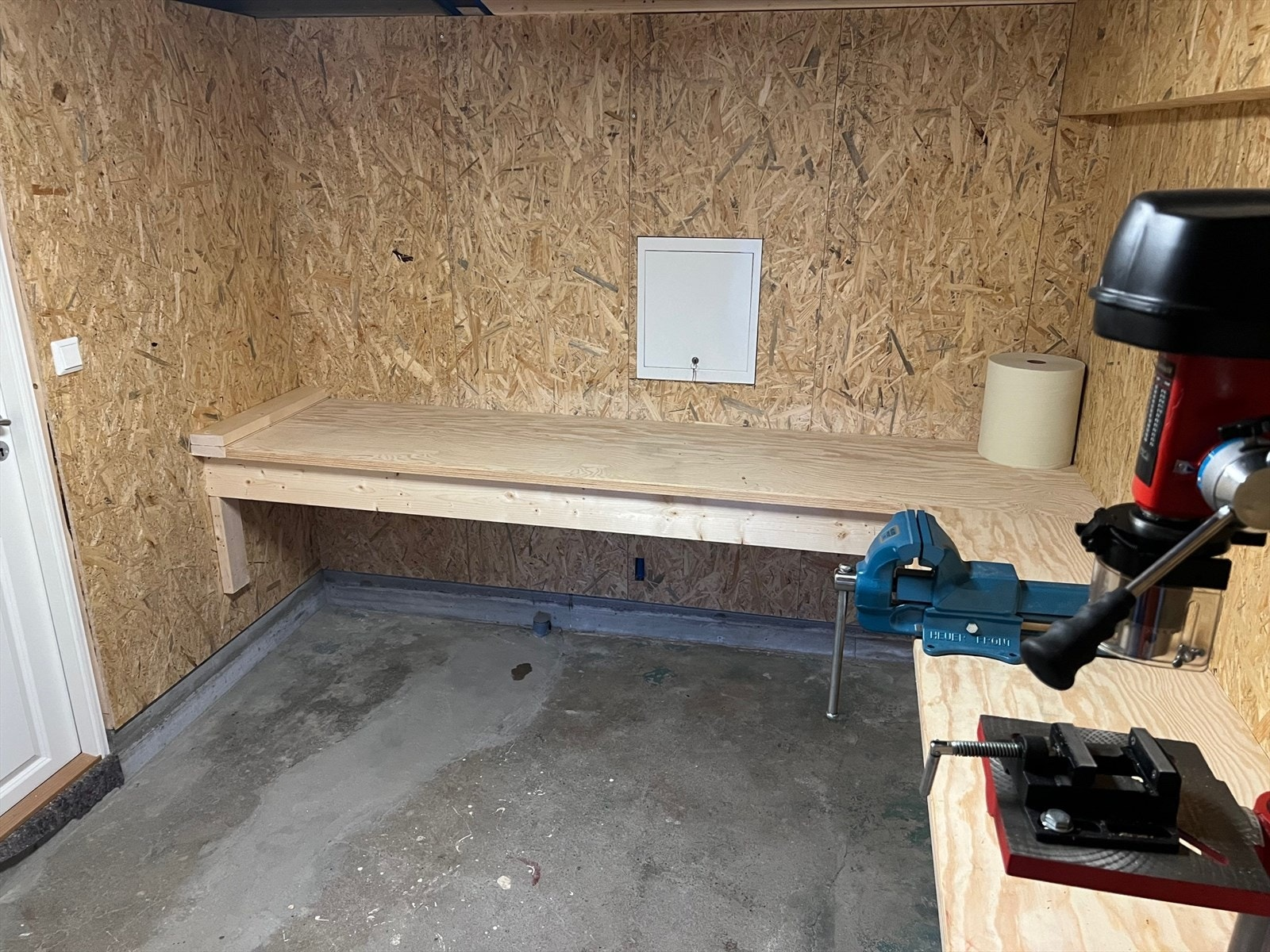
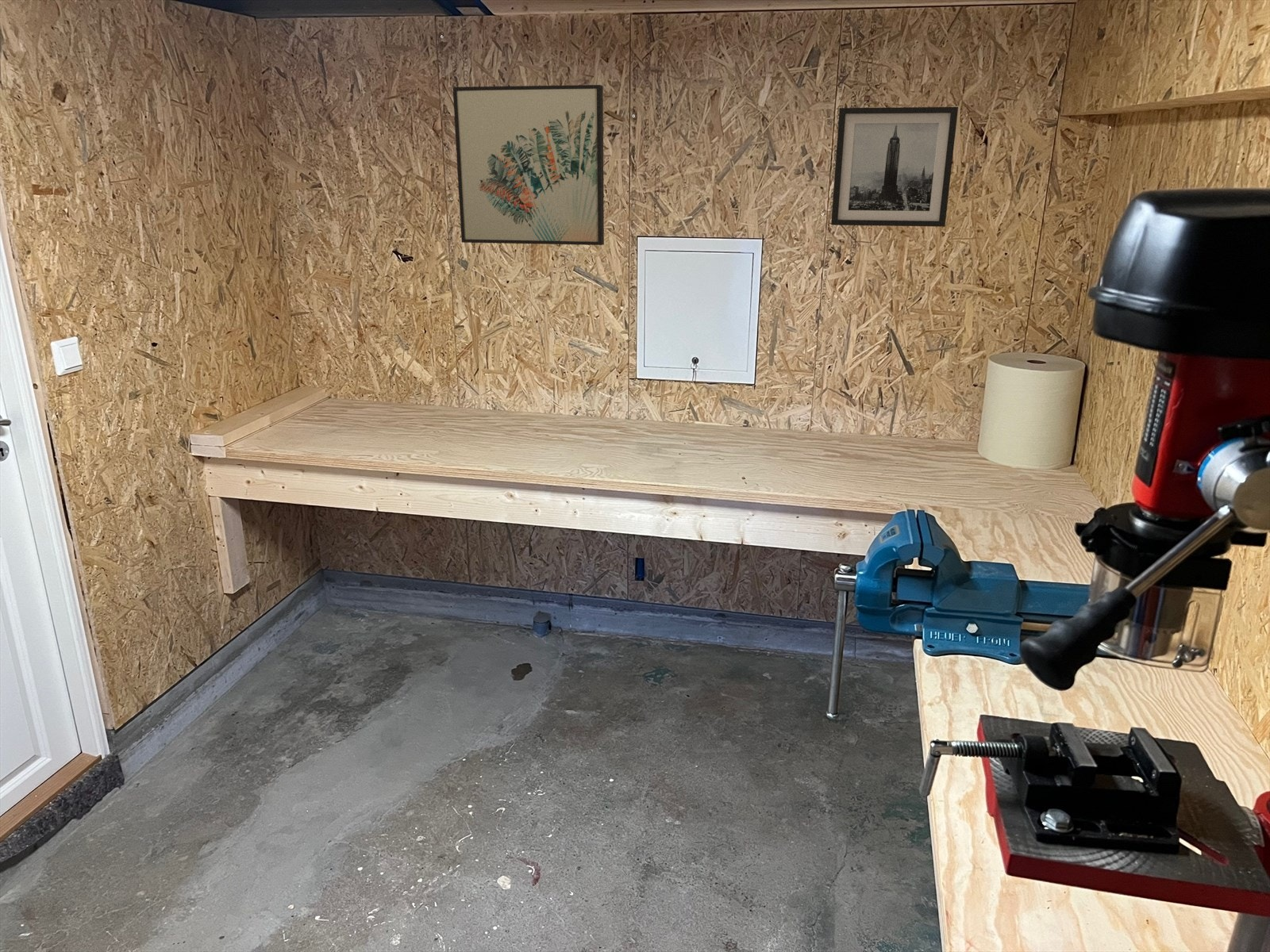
+ wall art [830,106,959,228]
+ wall art [452,84,605,246]
